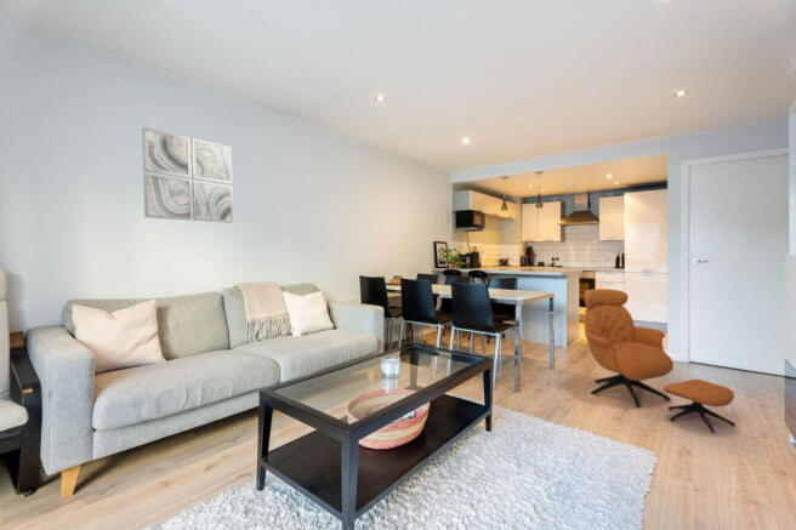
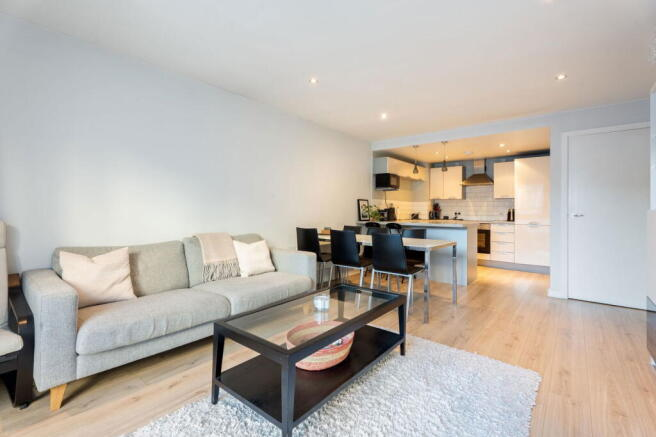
- wall art [141,126,234,224]
- armchair [584,287,737,433]
